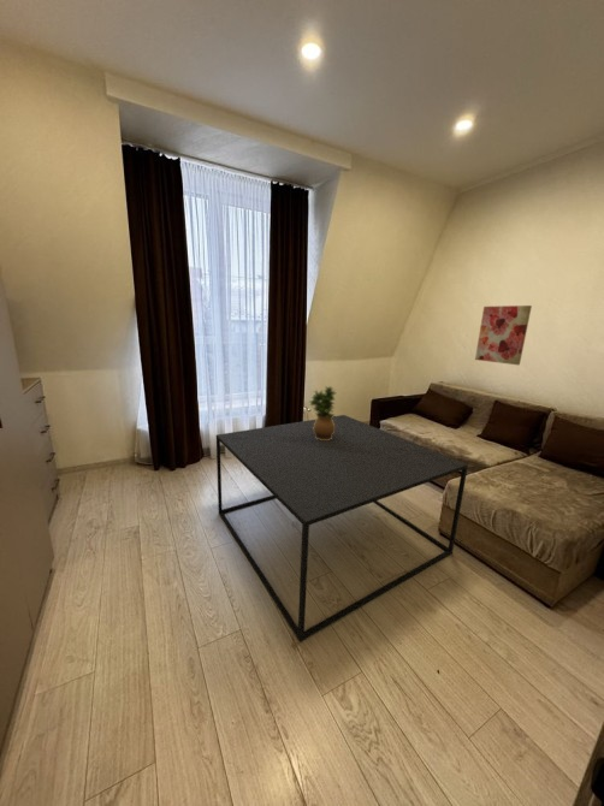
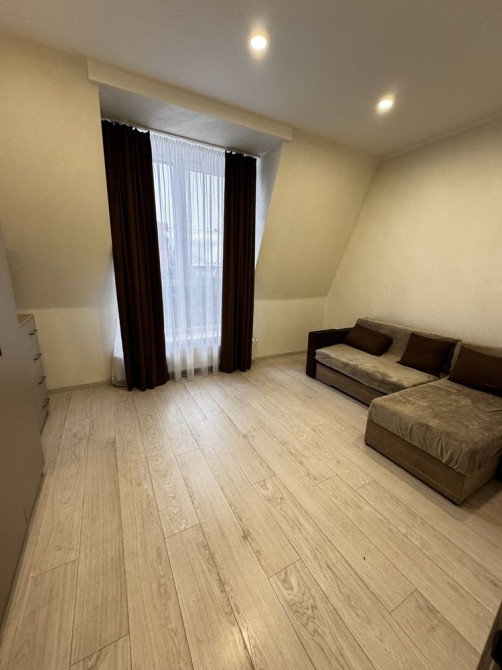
- coffee table [215,414,469,642]
- wall art [474,304,533,366]
- potted plant [308,385,338,440]
